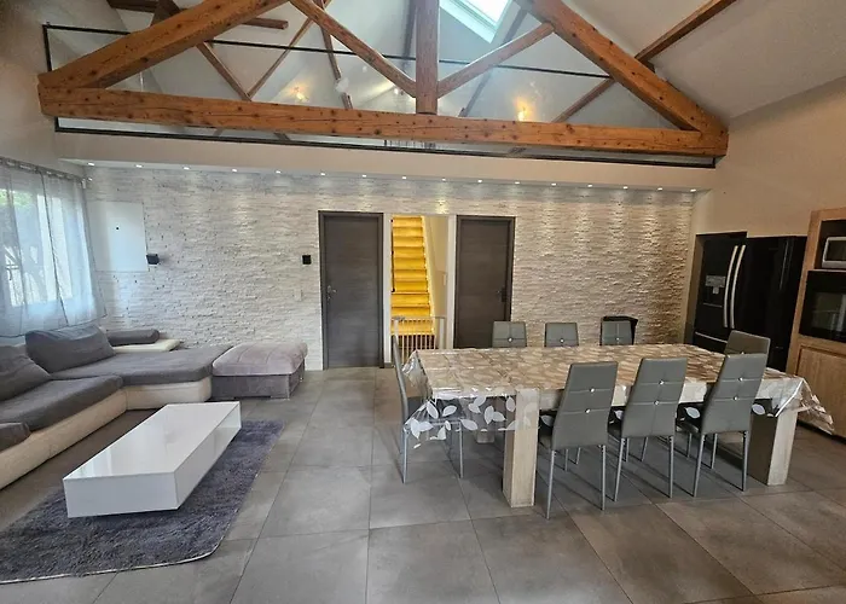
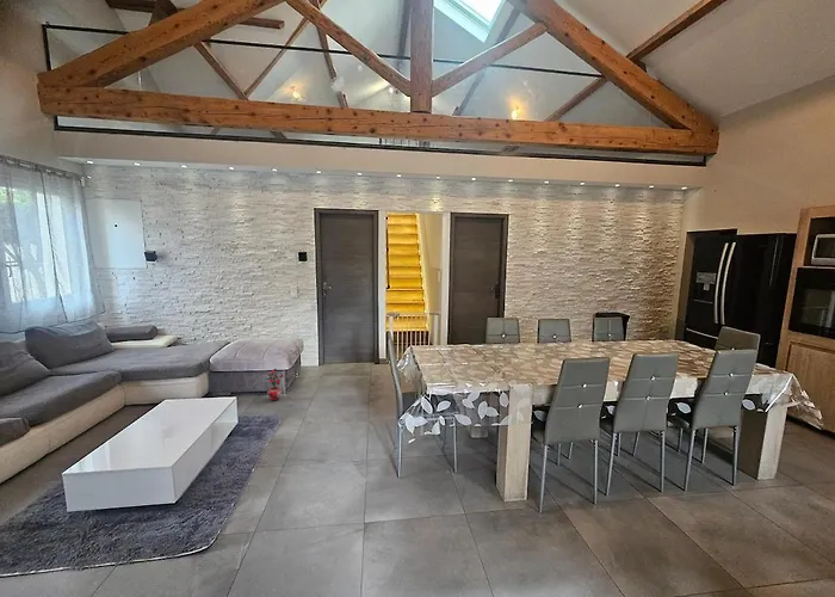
+ potted plant [264,368,284,402]
